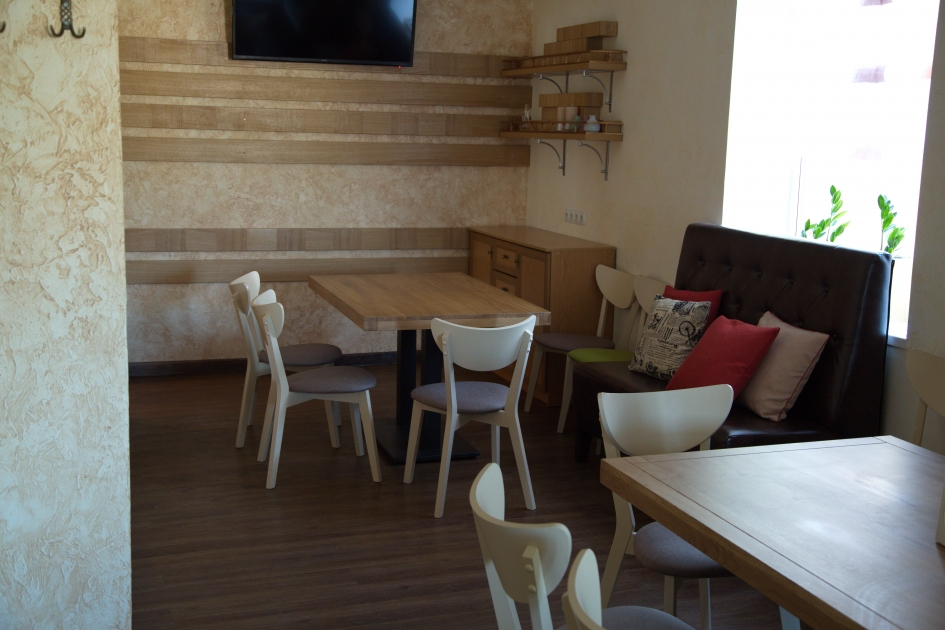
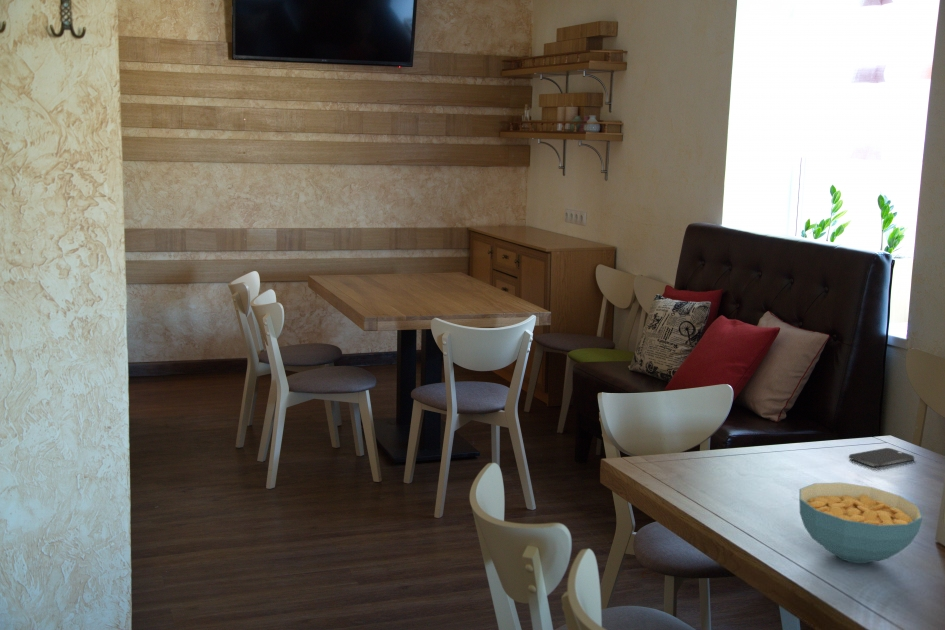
+ smartphone [848,447,915,468]
+ cereal bowl [798,482,924,564]
